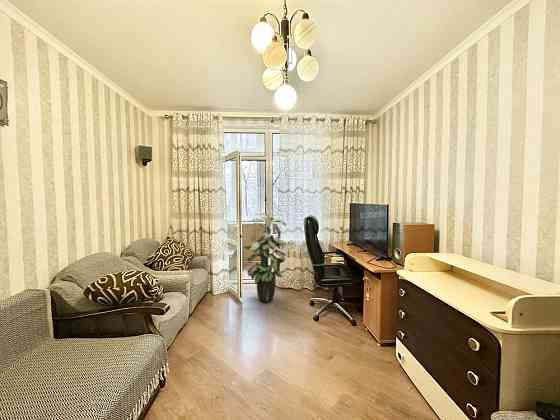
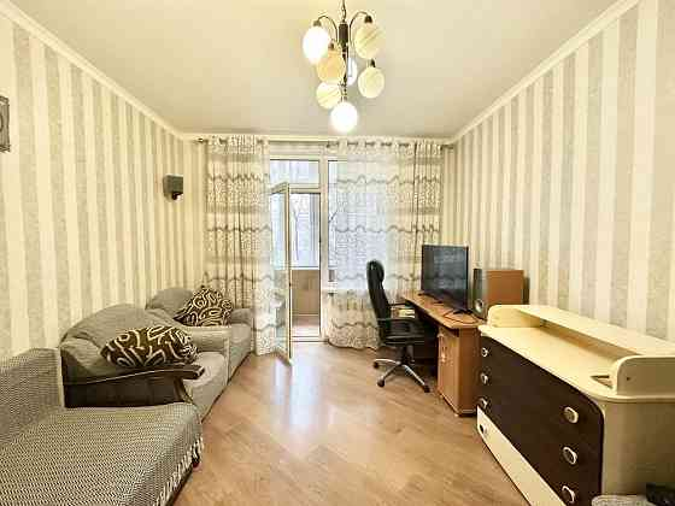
- indoor plant [242,211,287,303]
